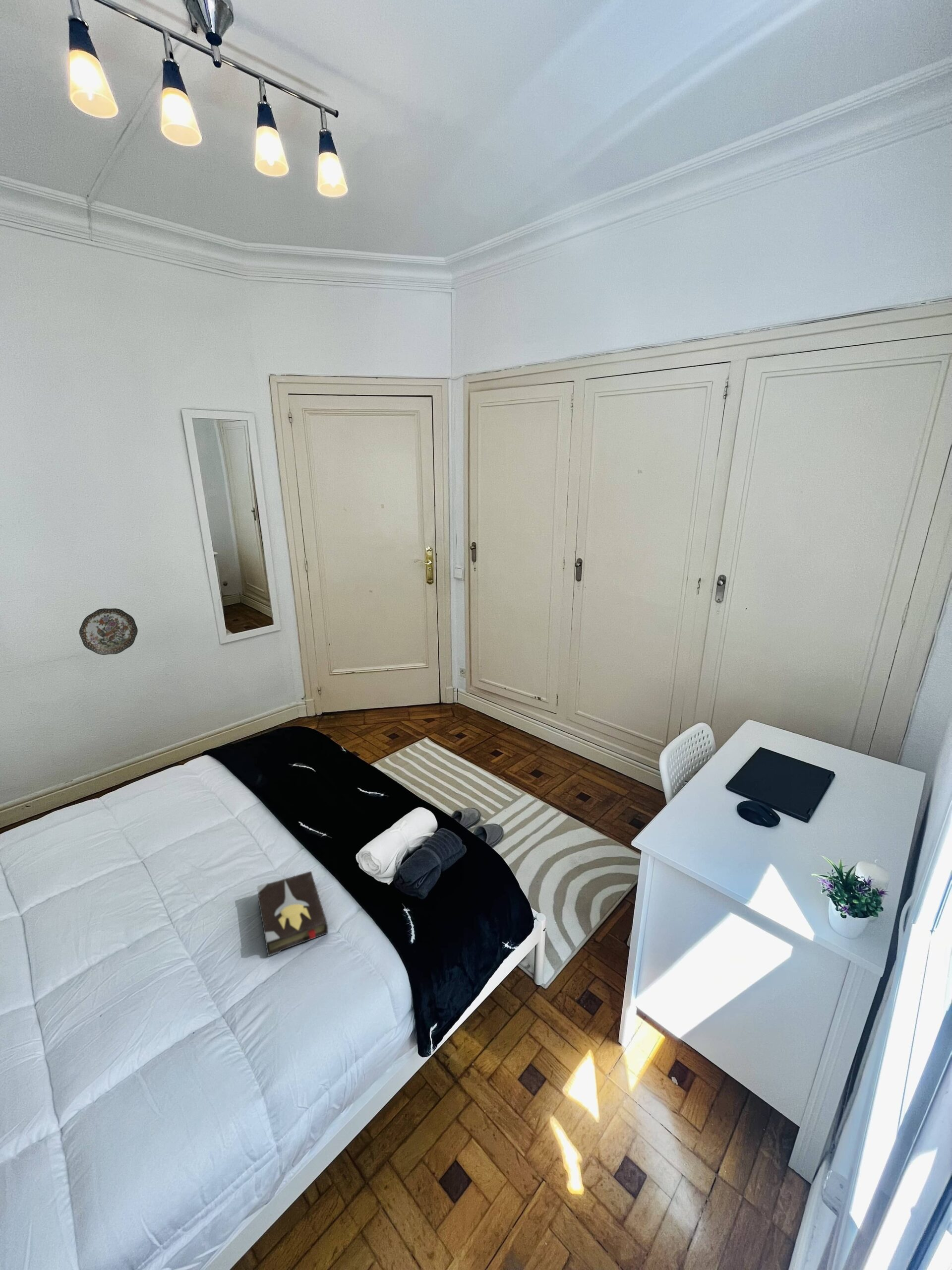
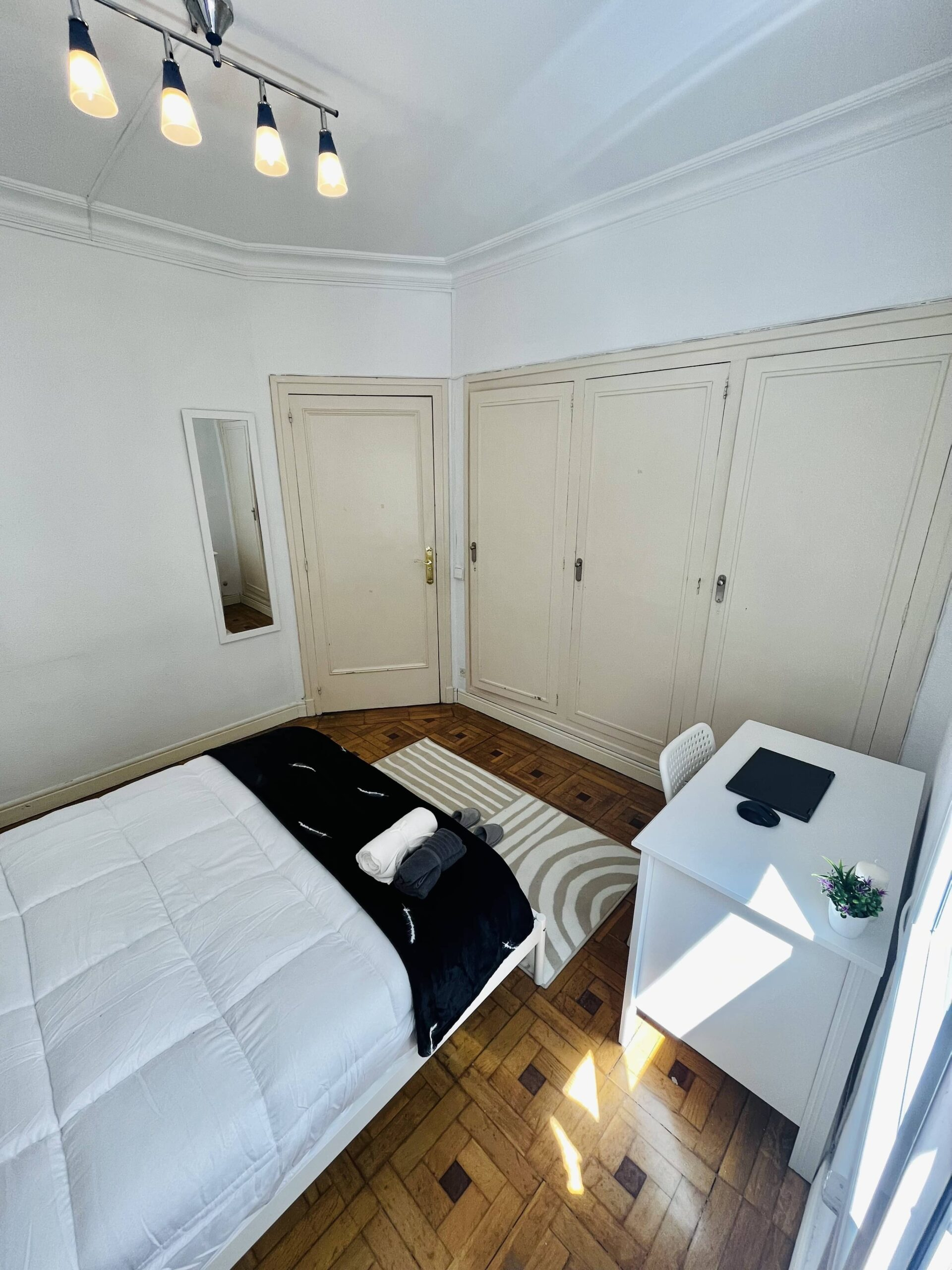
- hardback book [256,871,328,957]
- decorative plate [79,608,138,655]
